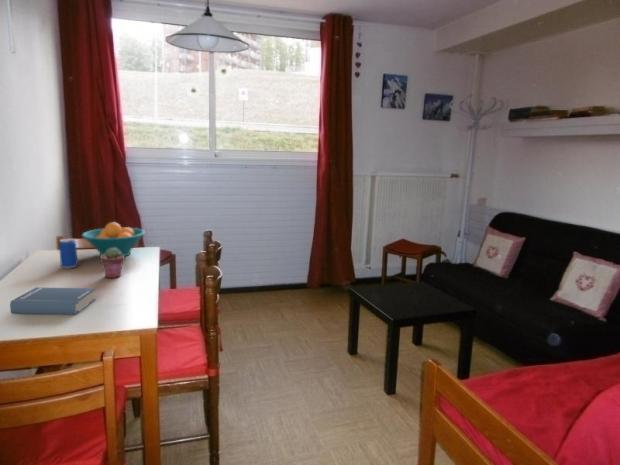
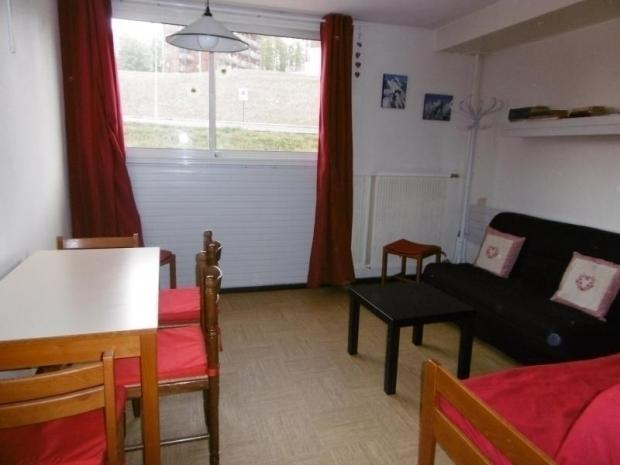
- potted succulent [99,247,126,279]
- hardback book [9,286,97,316]
- beverage can [58,238,79,269]
- fruit bowl [81,221,146,257]
